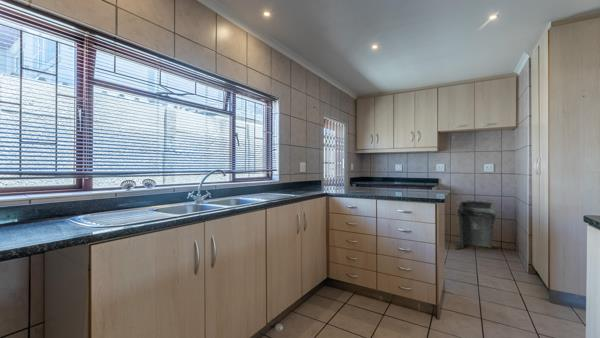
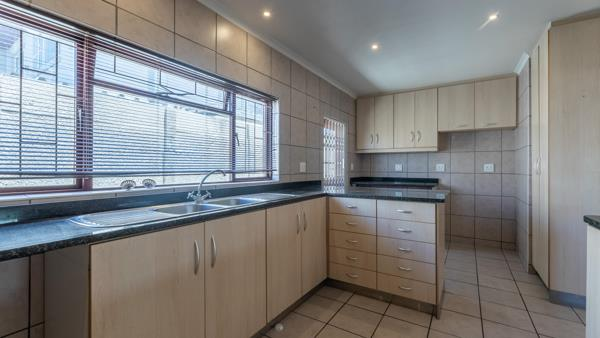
- trash can [455,200,497,250]
